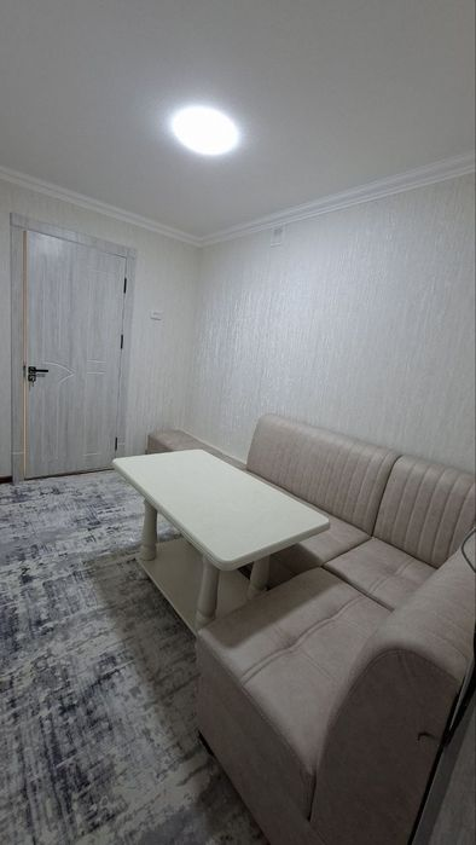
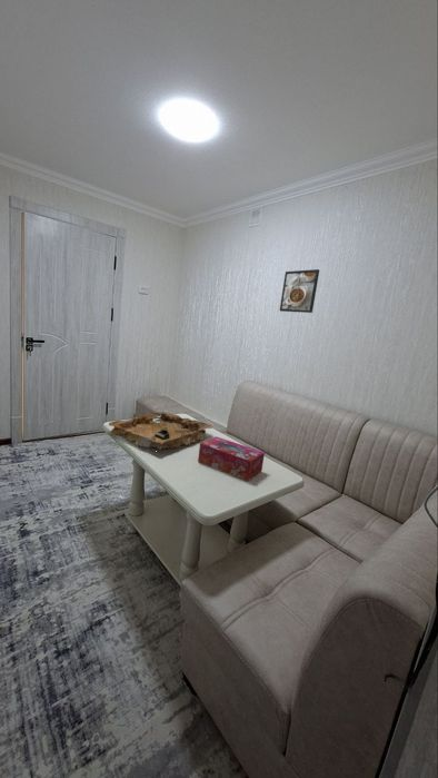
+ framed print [279,268,320,314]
+ decorative tray [108,411,215,451]
+ tissue box [197,435,266,482]
